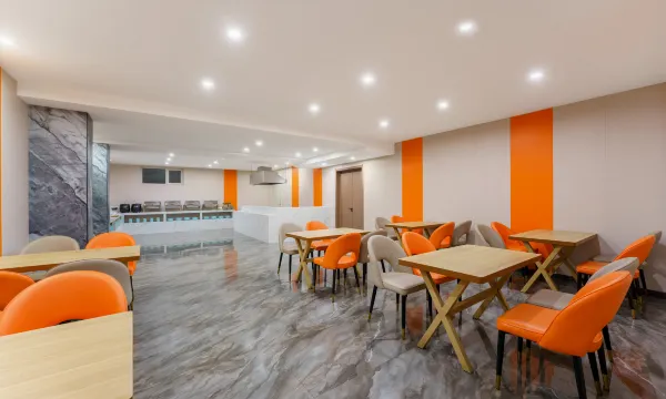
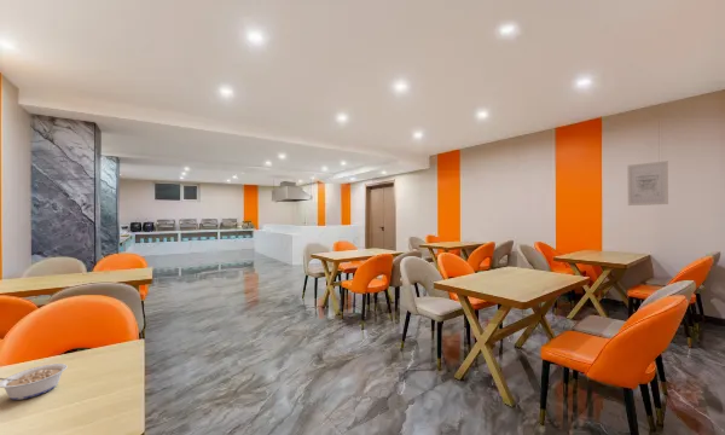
+ wall art [626,160,669,207]
+ legume [0,362,69,401]
